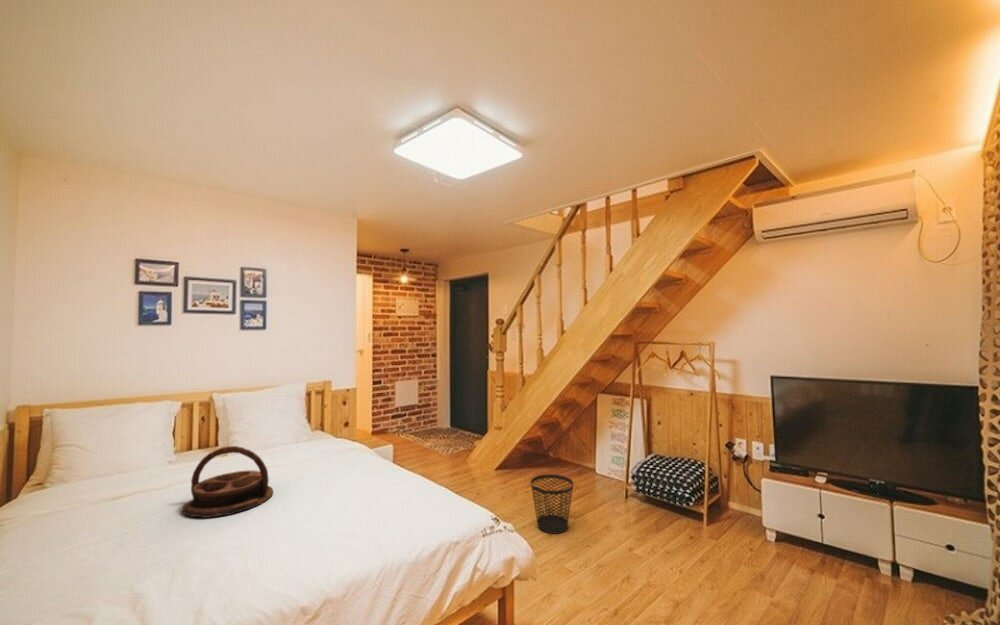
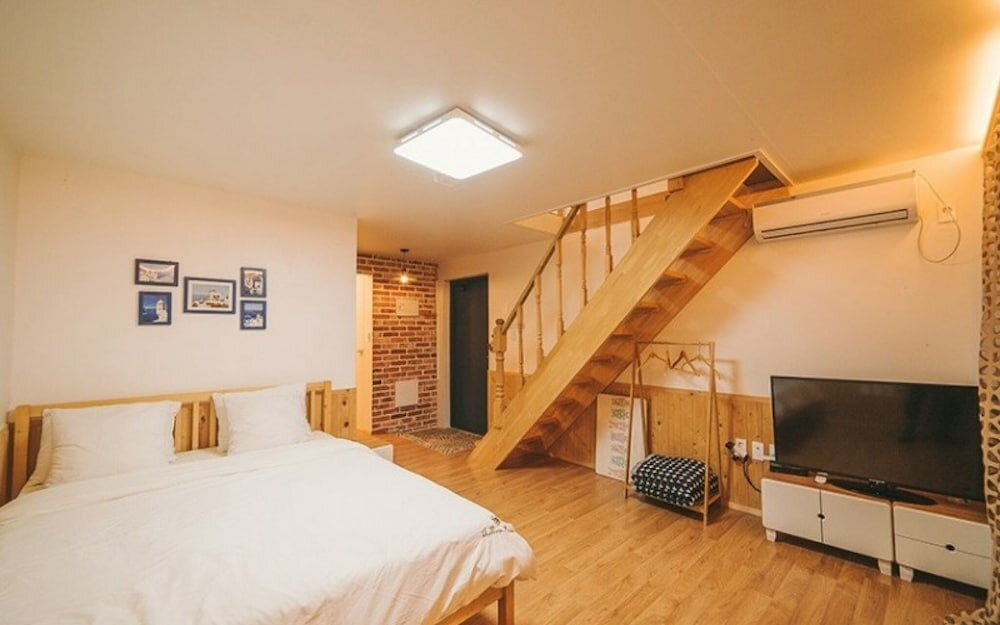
- serving tray [182,445,274,519]
- wastebasket [530,473,574,535]
